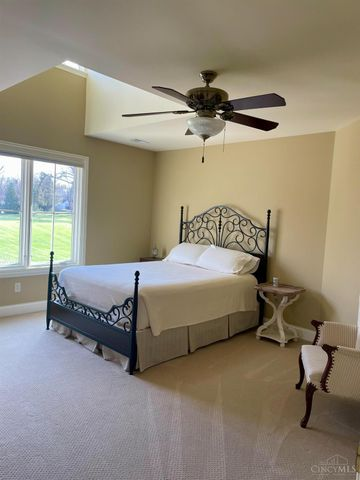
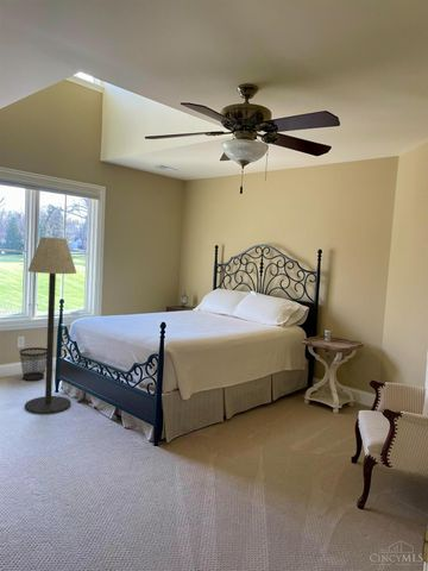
+ floor lamp [24,236,77,415]
+ wastebasket [18,346,48,382]
